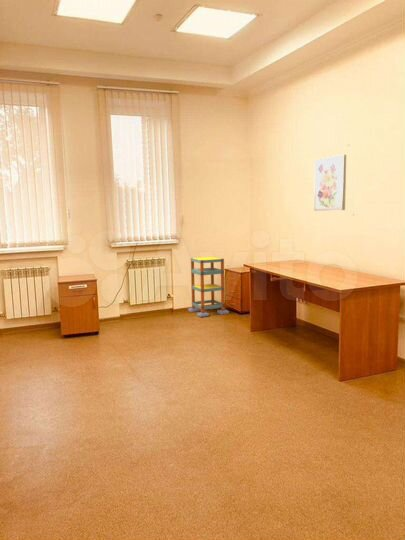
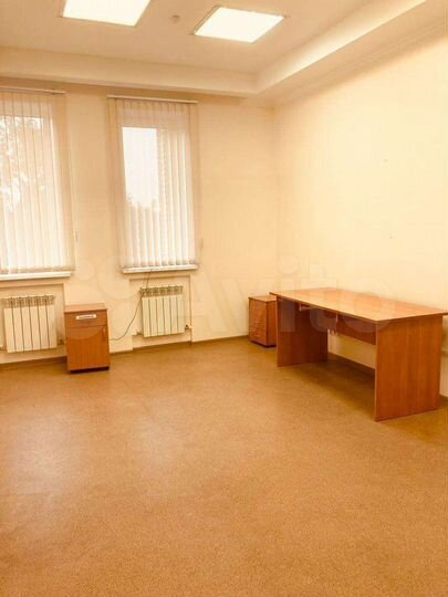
- wall art [313,154,347,212]
- shelving unit [187,256,230,318]
